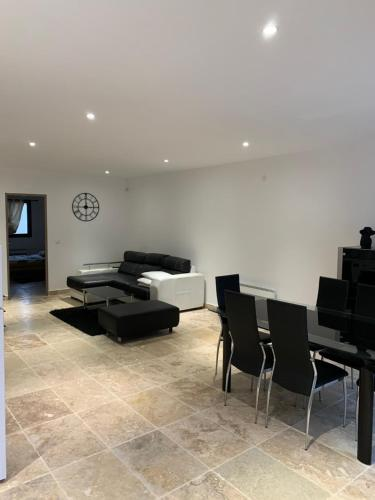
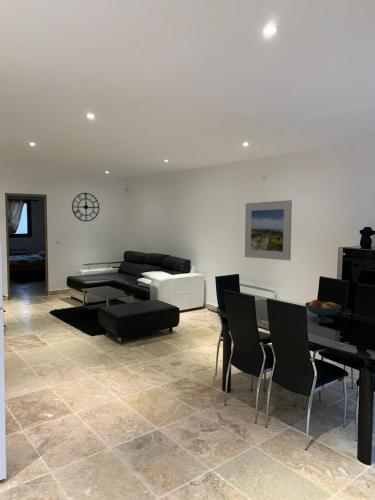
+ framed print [244,199,293,262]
+ fruit bowl [304,299,342,324]
